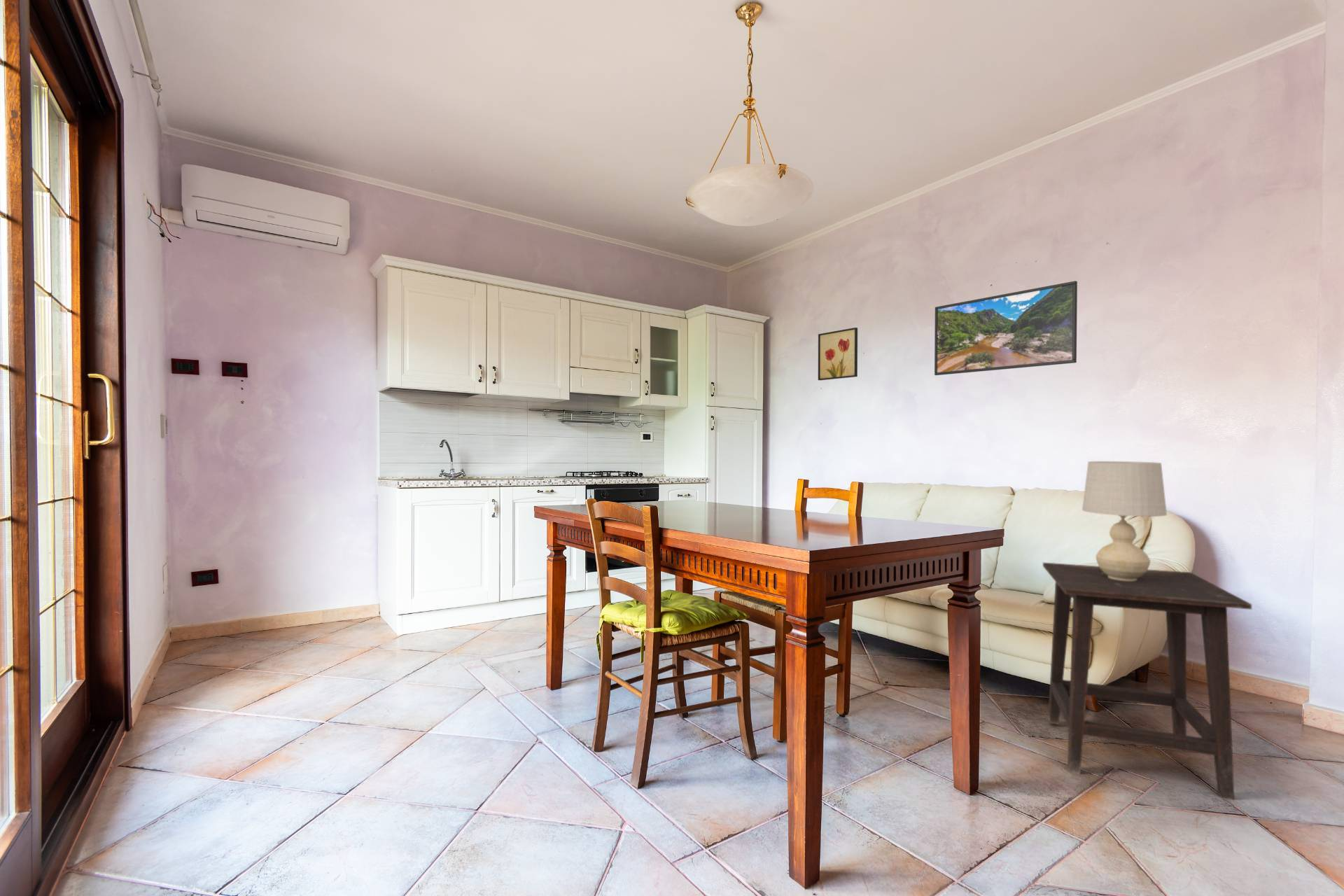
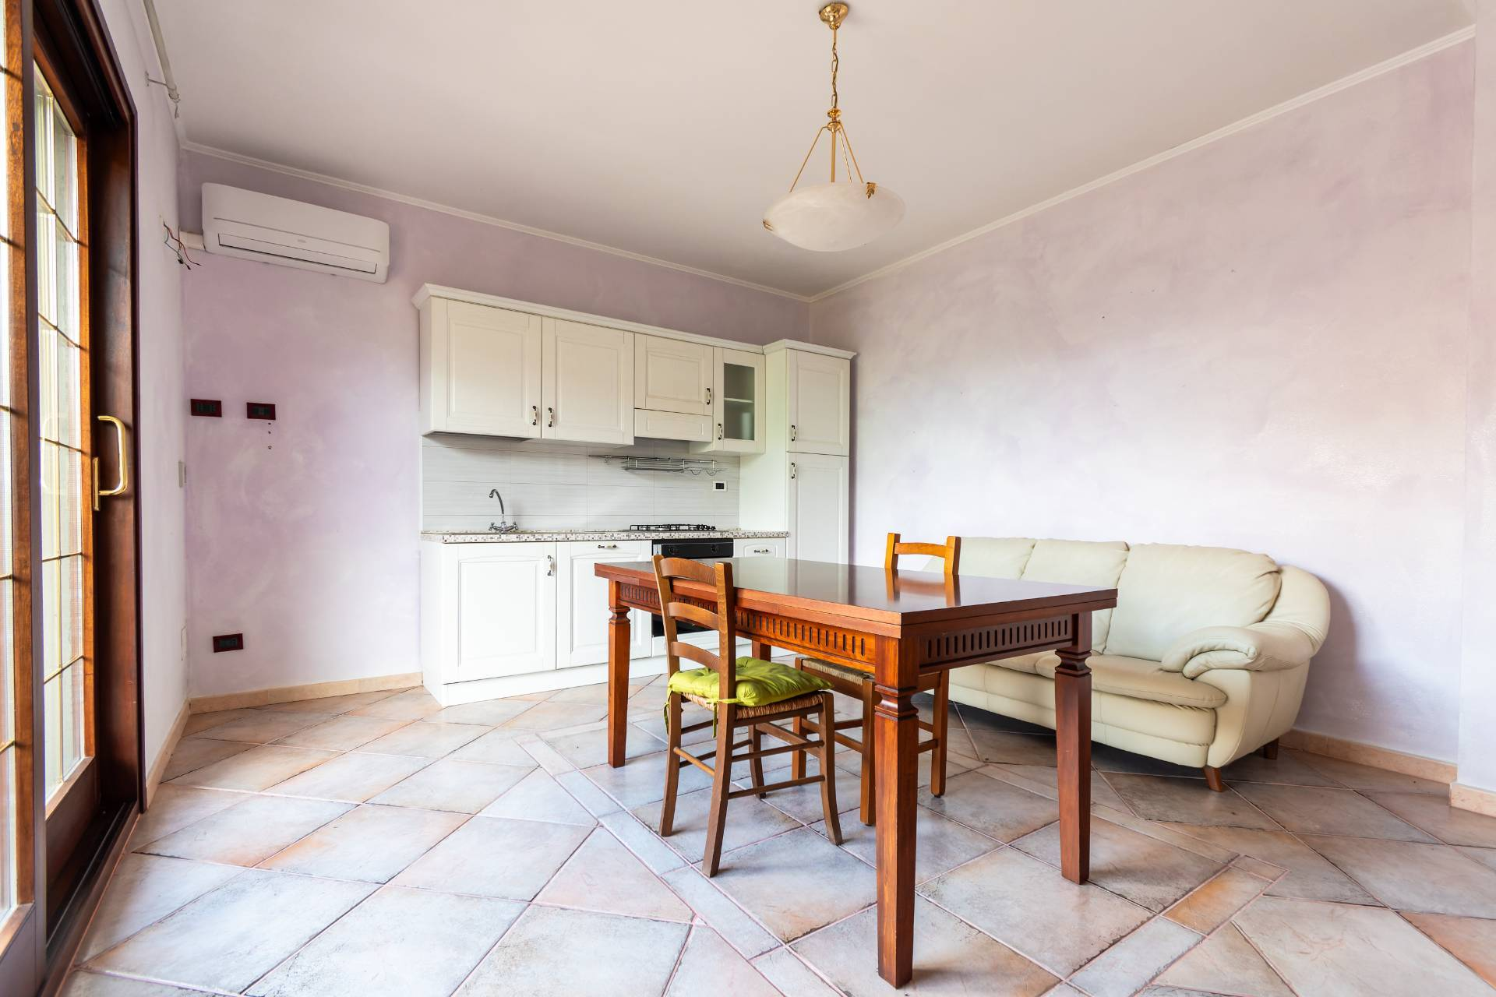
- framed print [934,280,1078,376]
- wall art [818,327,858,381]
- side table [1042,561,1252,801]
- table lamp [1082,461,1168,581]
